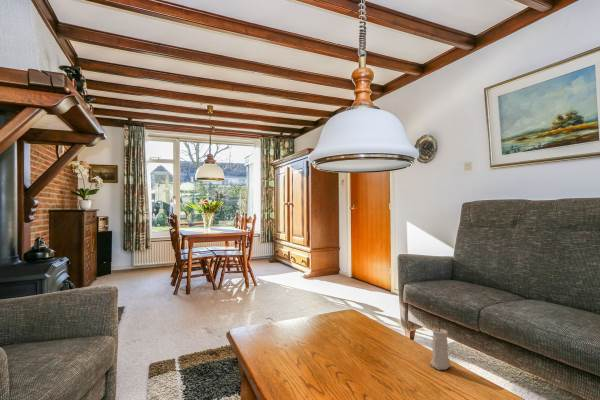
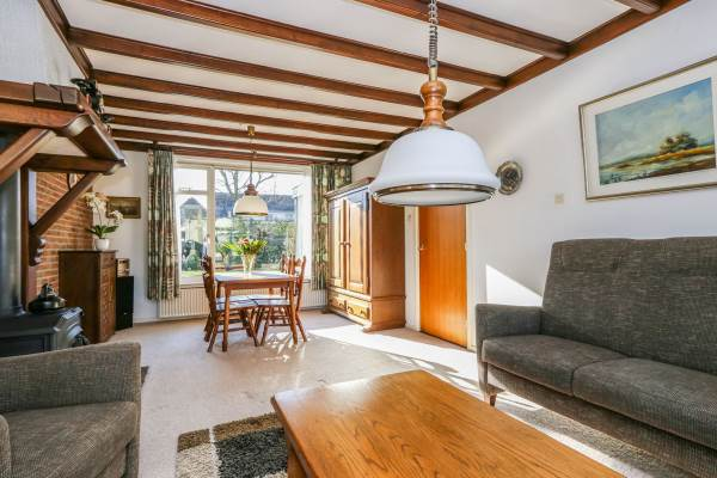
- candle [429,326,452,371]
